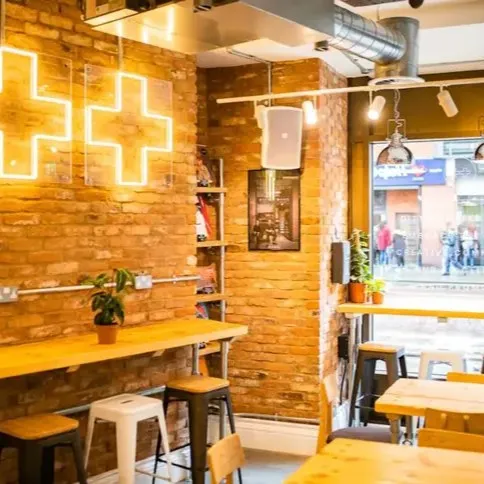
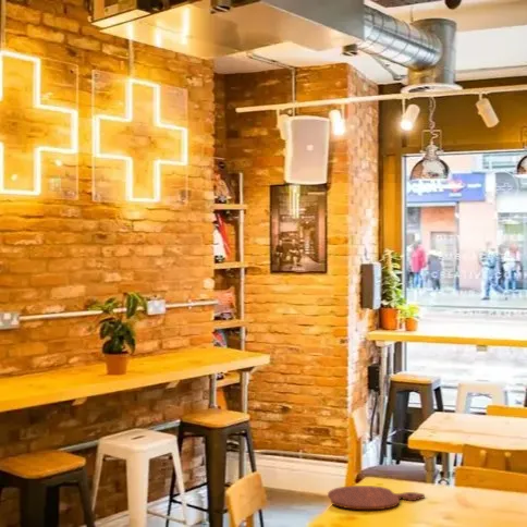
+ cutting board [327,485,426,511]
